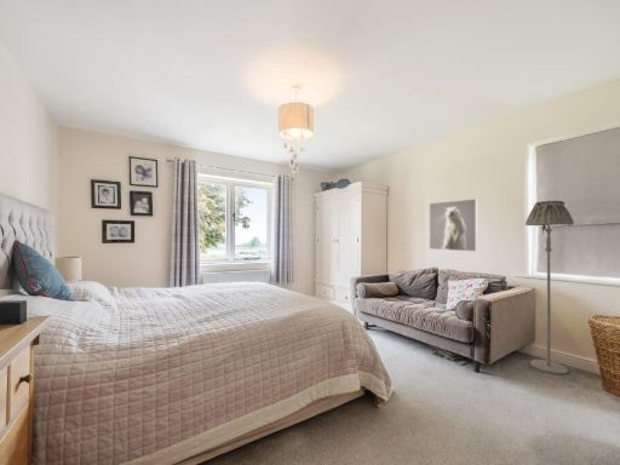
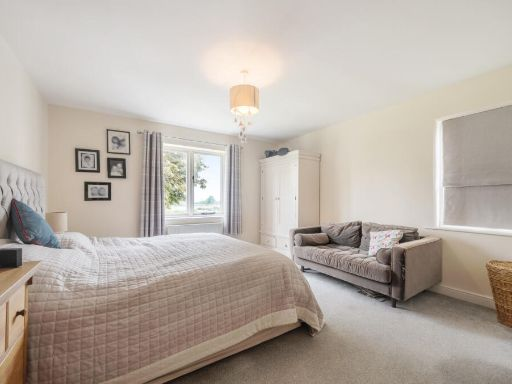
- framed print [429,197,478,253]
- floor lamp [524,200,575,375]
